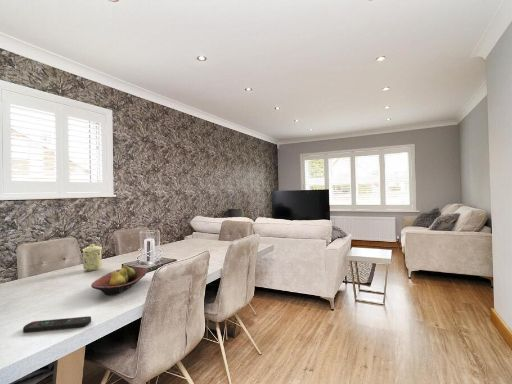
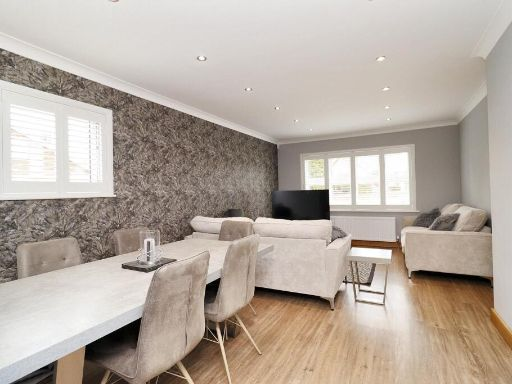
- fruit bowl [90,264,148,297]
- mug [81,243,103,272]
- remote control [22,315,92,333]
